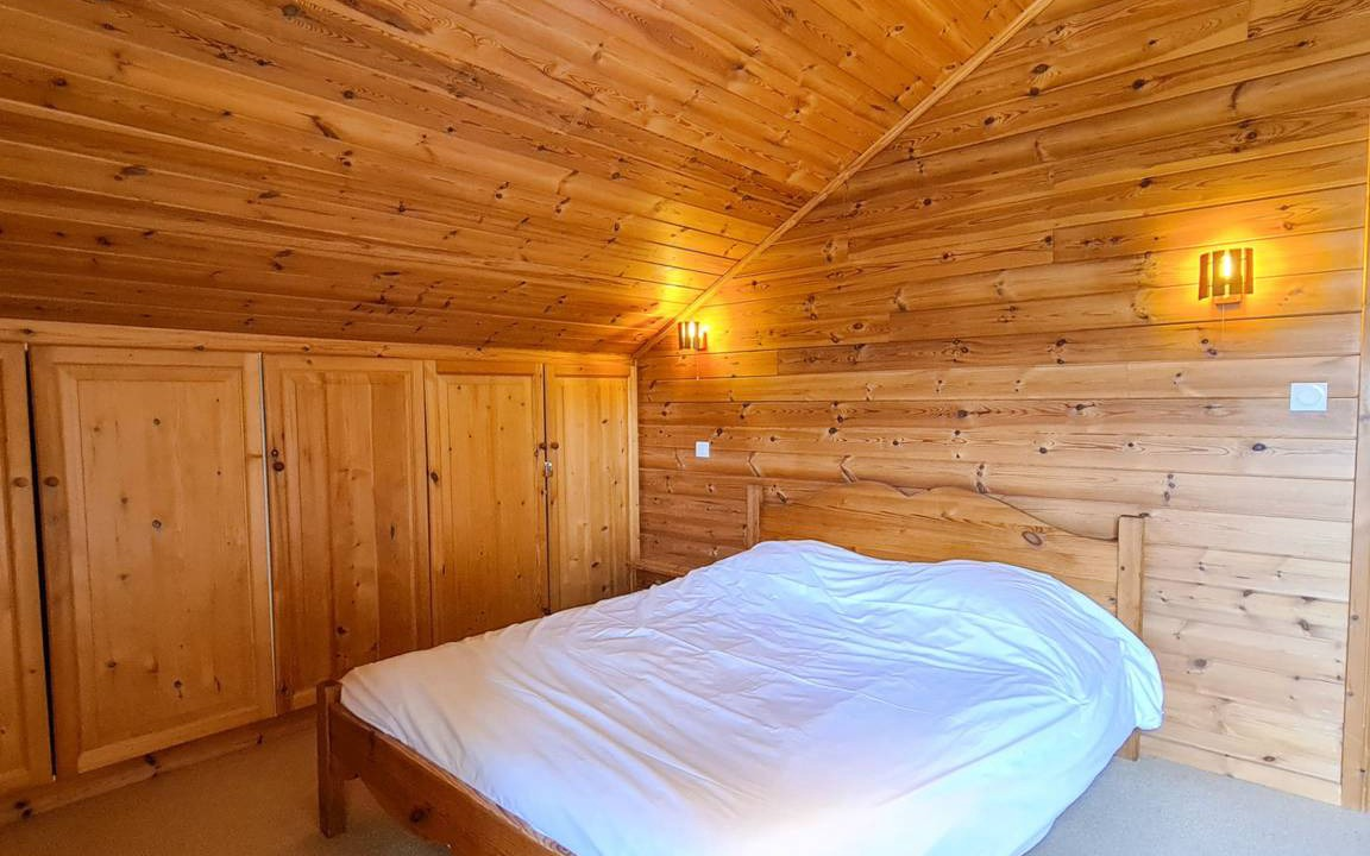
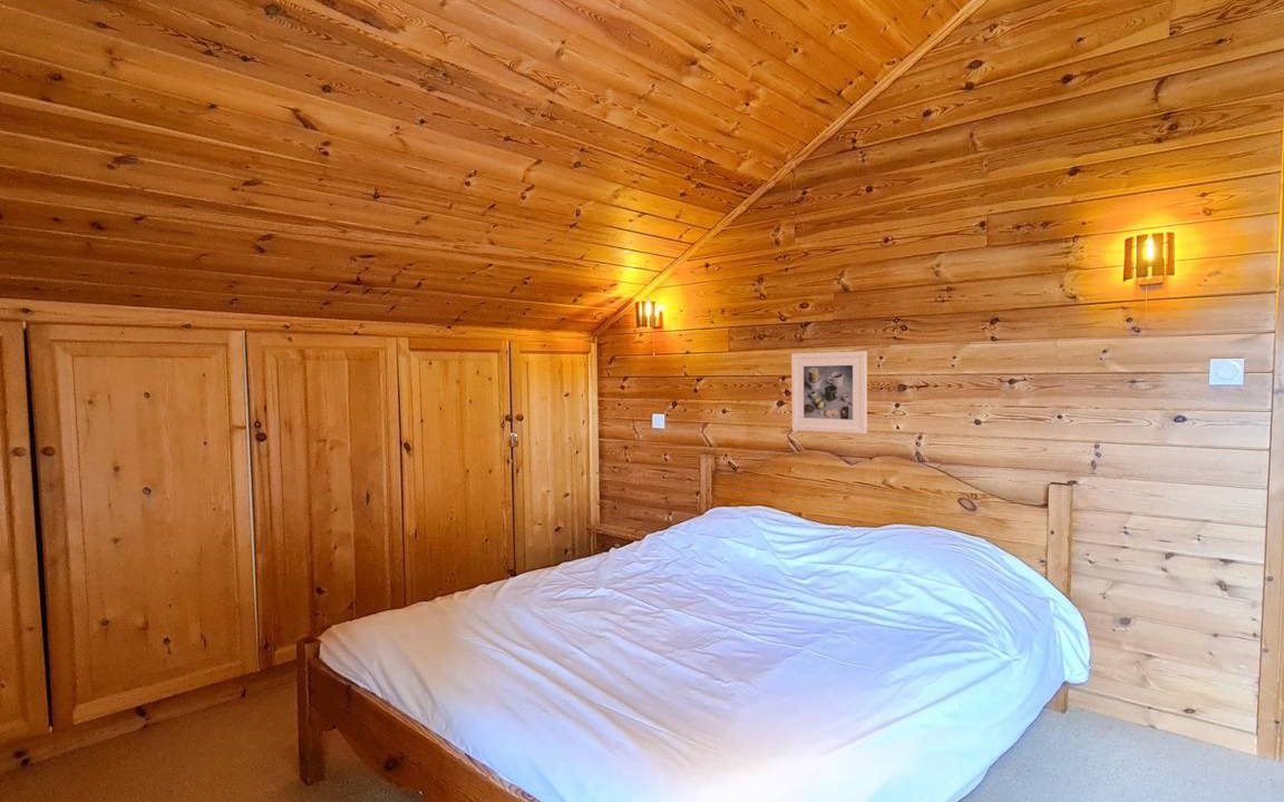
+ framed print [790,350,868,434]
